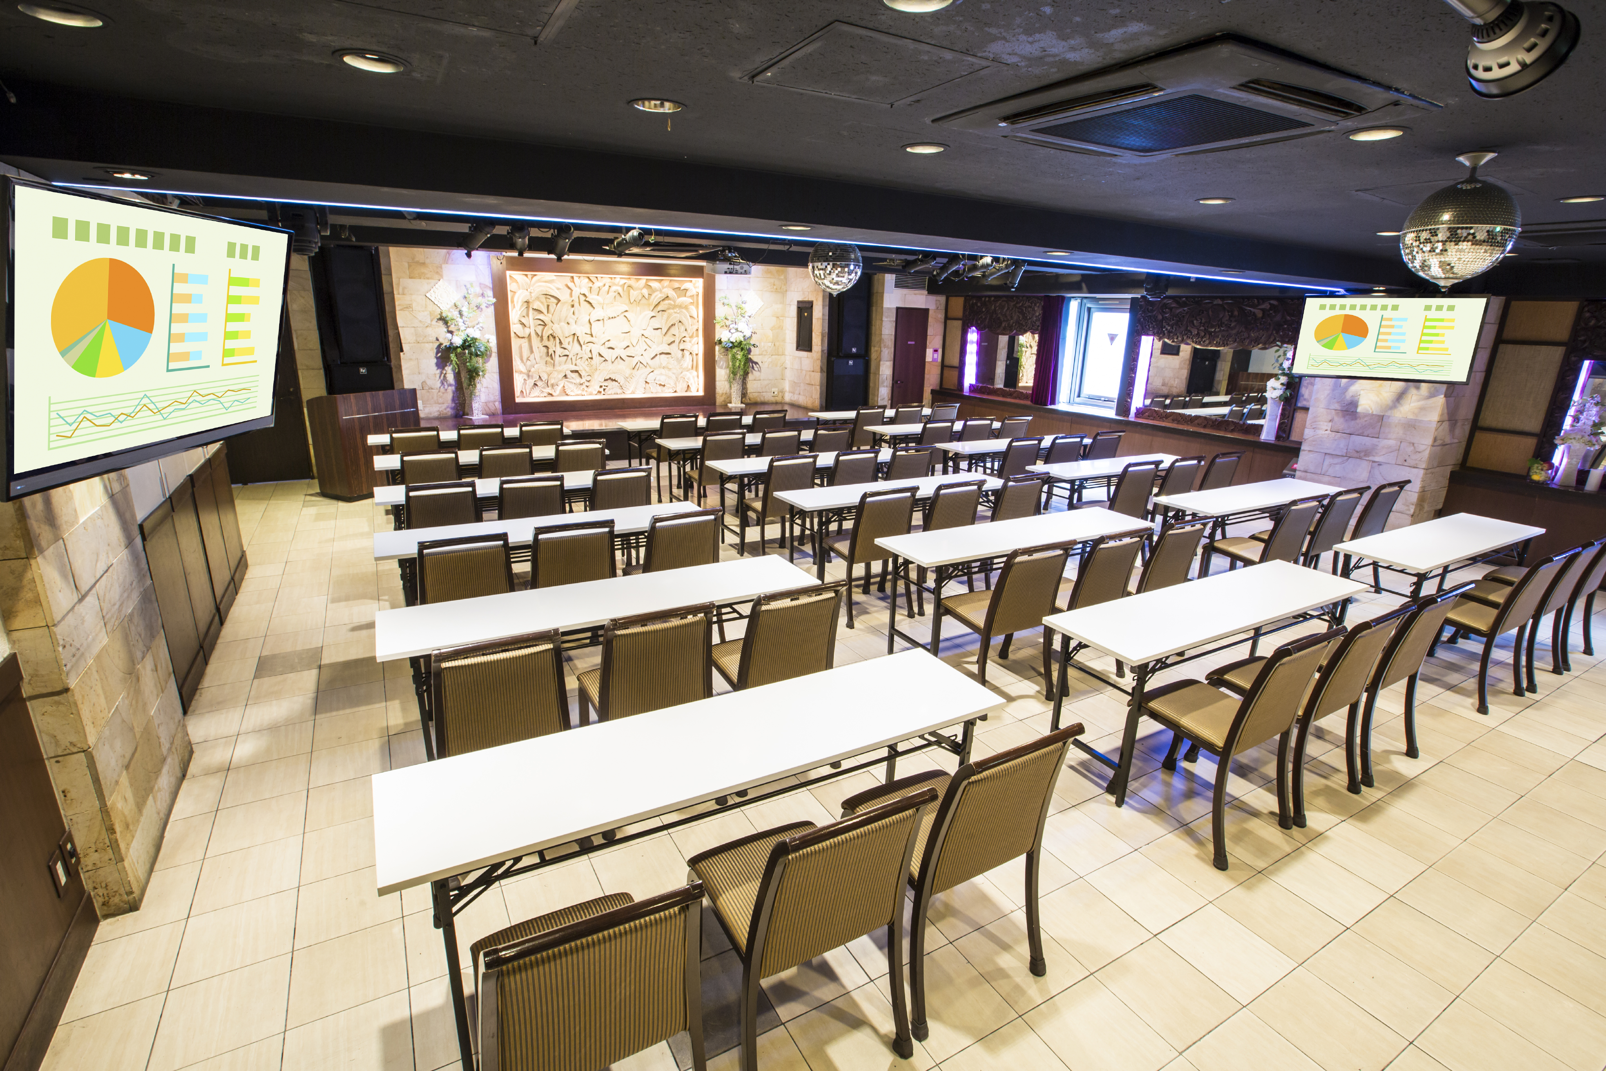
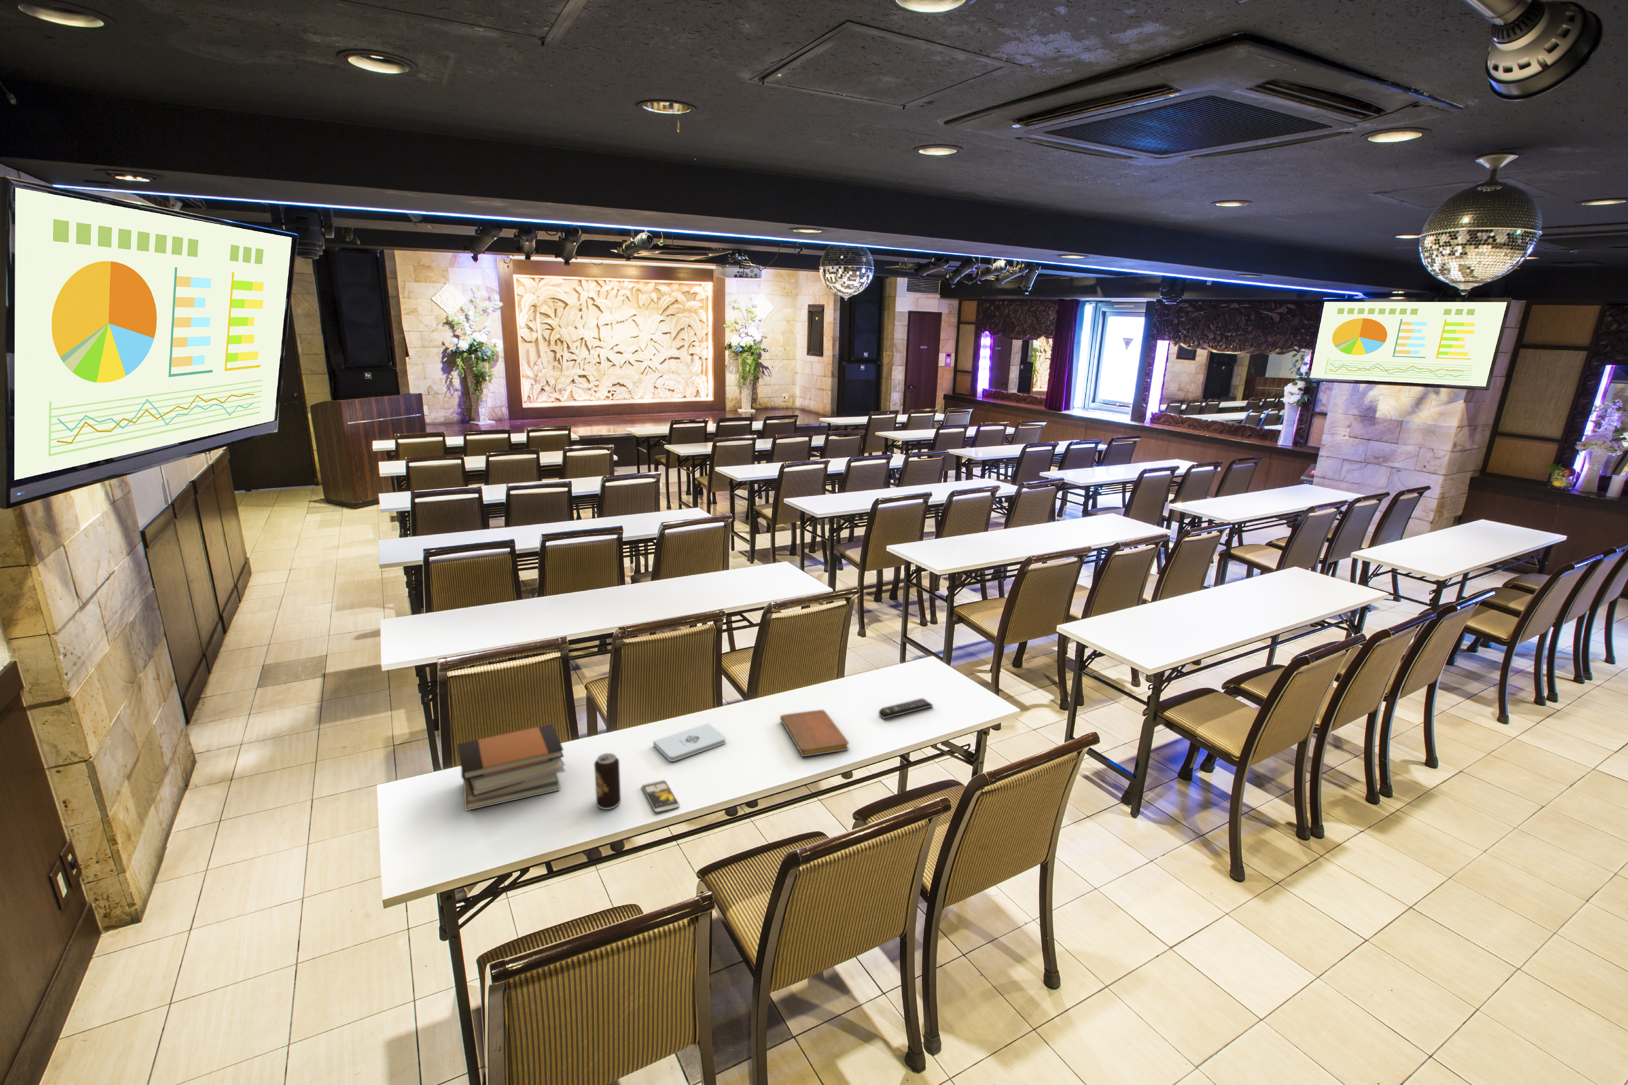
+ remote control [878,698,934,719]
+ notepad [653,723,726,762]
+ notebook [780,710,849,757]
+ smartphone [642,780,680,813]
+ book stack [457,723,566,811]
+ beverage can [594,753,621,810]
